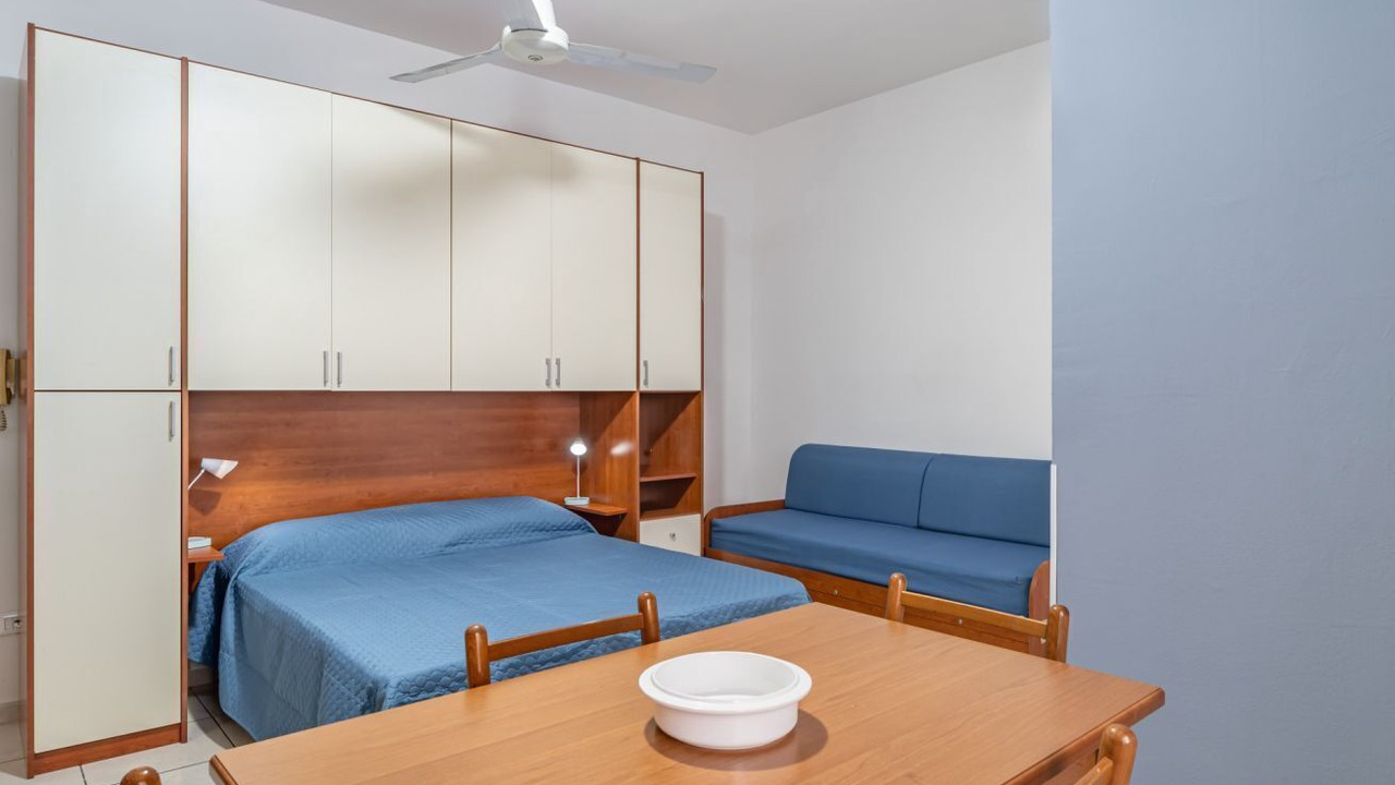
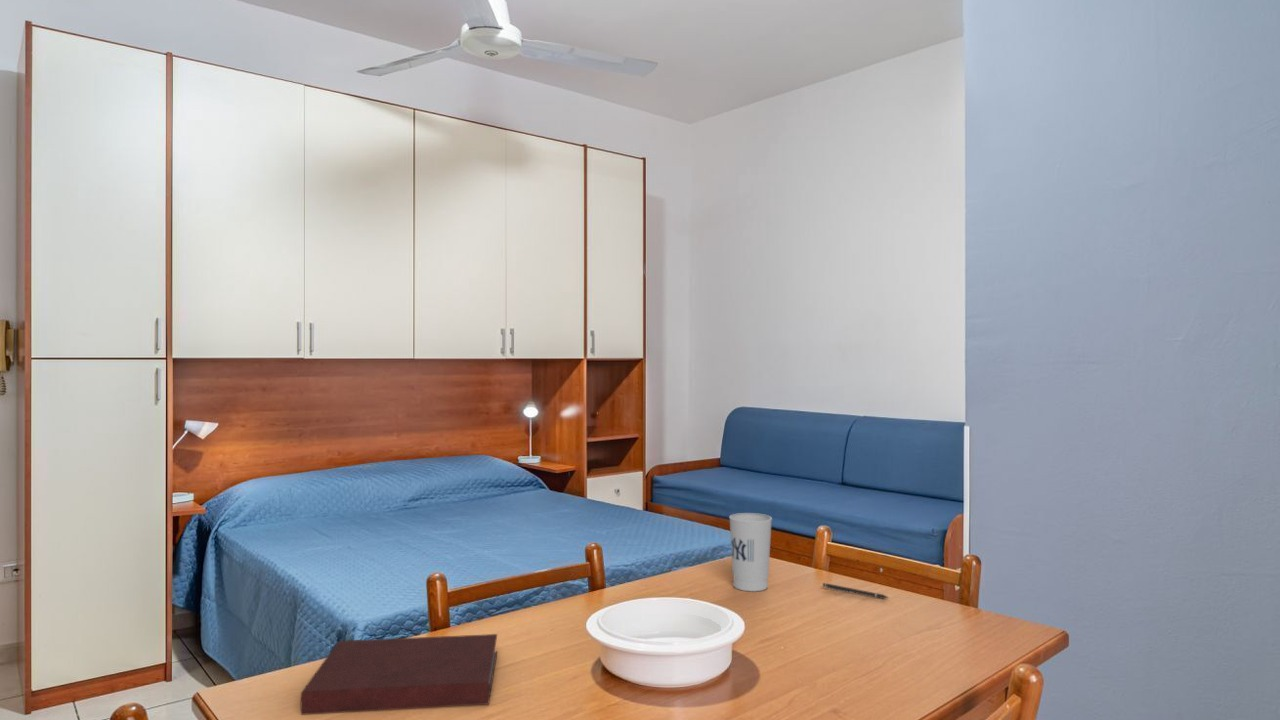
+ notebook [300,633,498,716]
+ cup [728,512,773,592]
+ pen [822,582,890,600]
